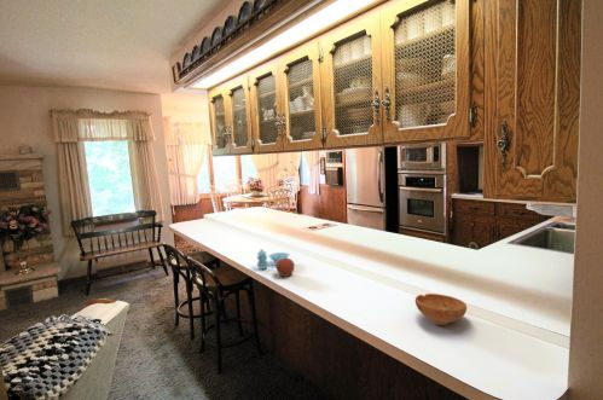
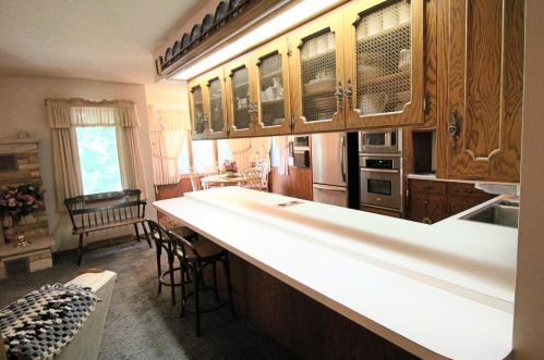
- bowl [414,292,468,326]
- salt and pepper shaker set [256,248,290,271]
- apple [274,257,296,278]
